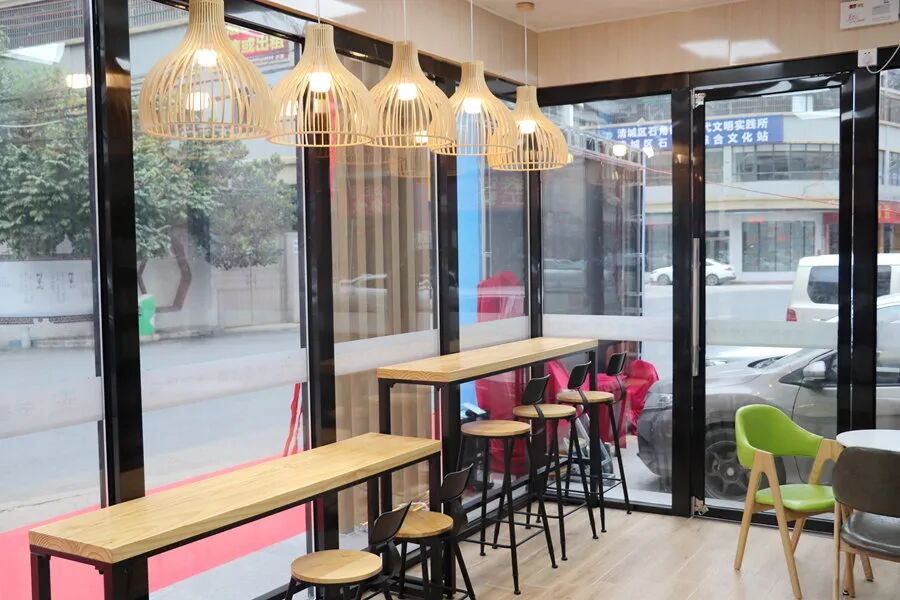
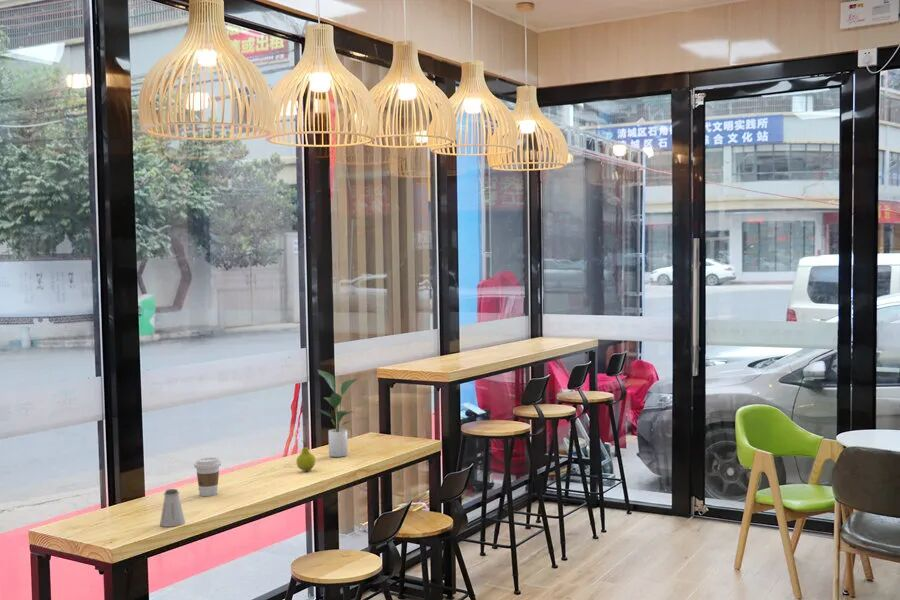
+ fruit [296,439,317,472]
+ potted plant [317,369,359,458]
+ coffee cup [193,456,222,497]
+ saltshaker [159,488,186,528]
